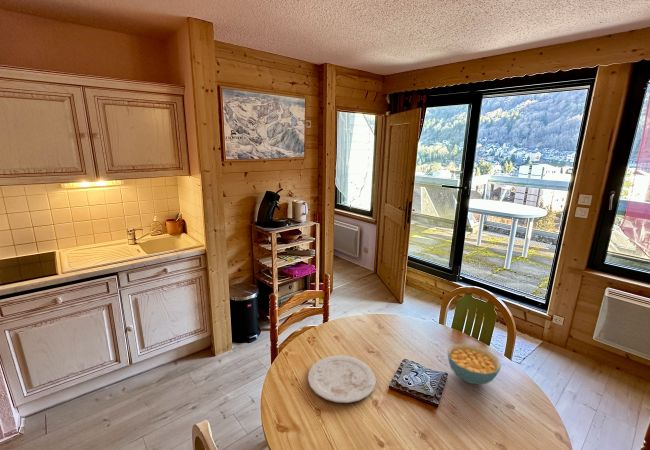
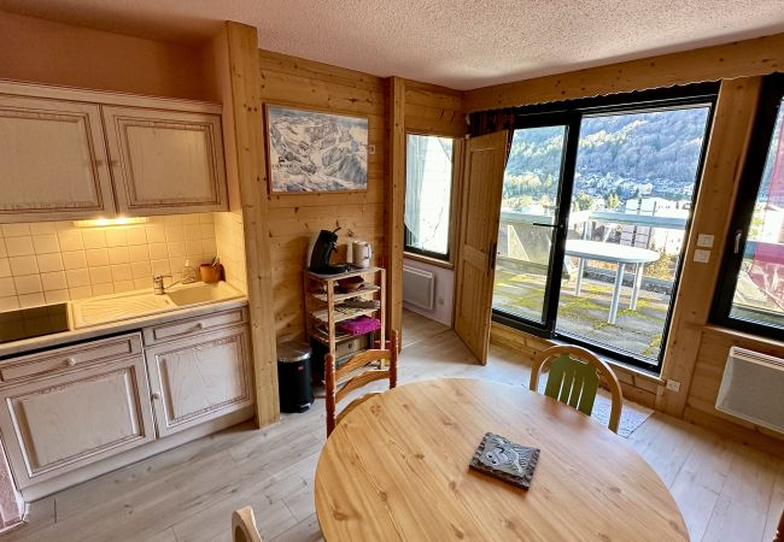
- plate [307,354,377,404]
- cereal bowl [447,342,502,386]
